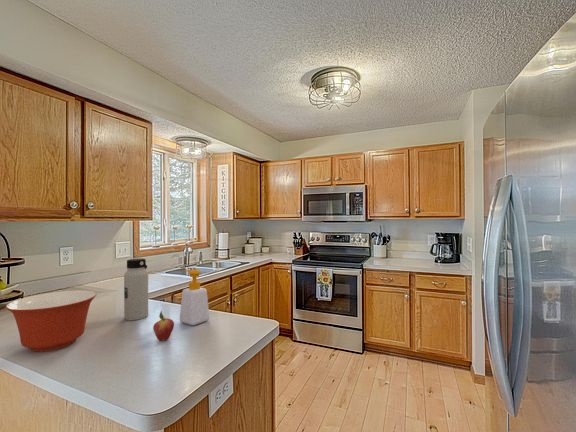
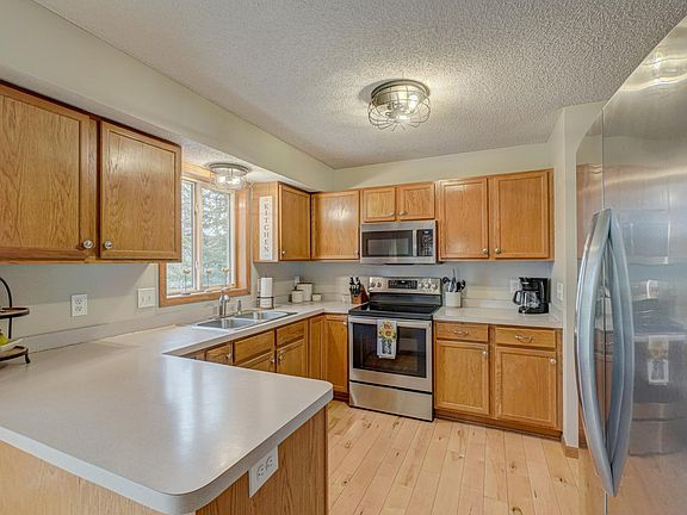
- soap bottle [179,269,210,326]
- mixing bowl [5,289,98,353]
- fruit [152,310,175,342]
- water bottle [123,257,149,321]
